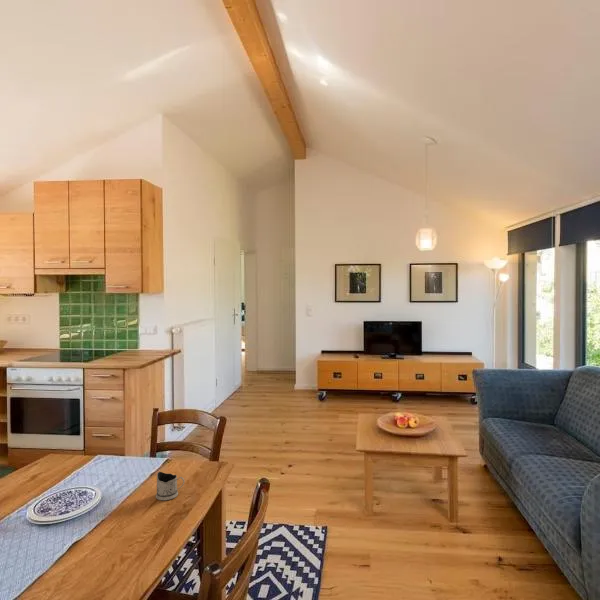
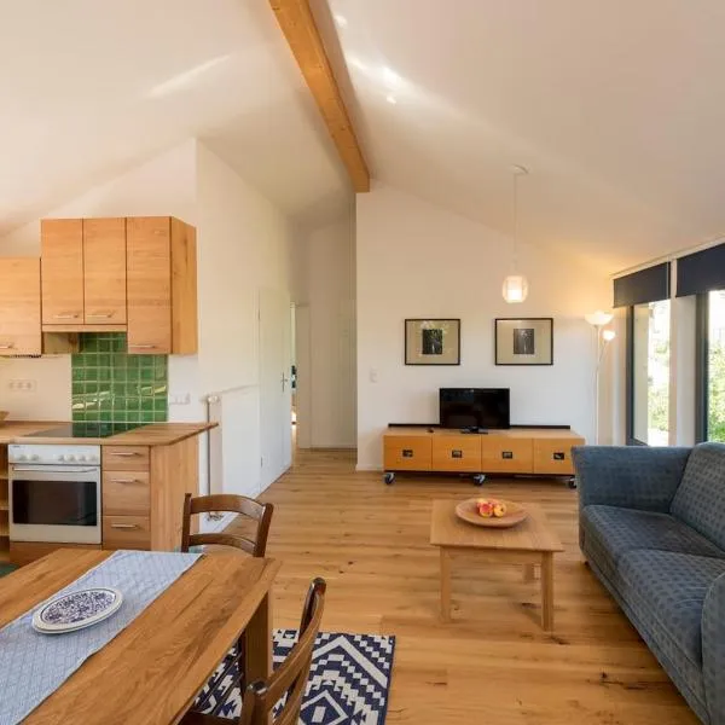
- tea glass holder [155,471,185,501]
